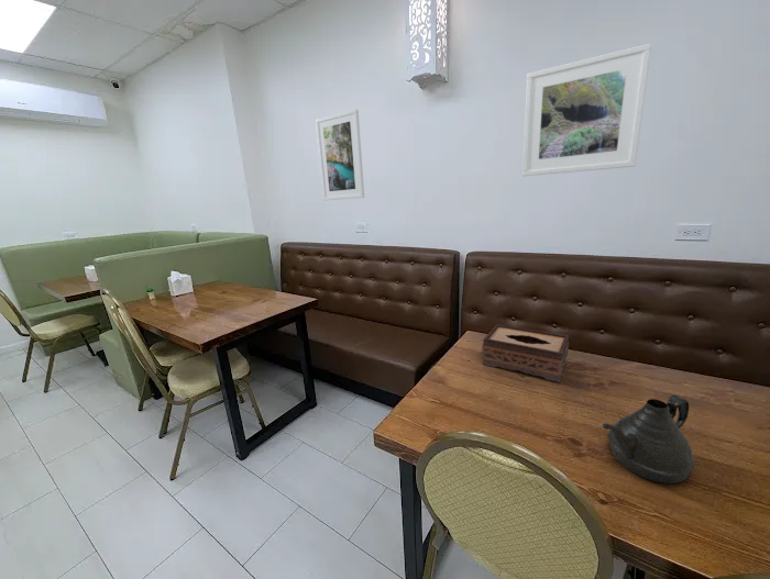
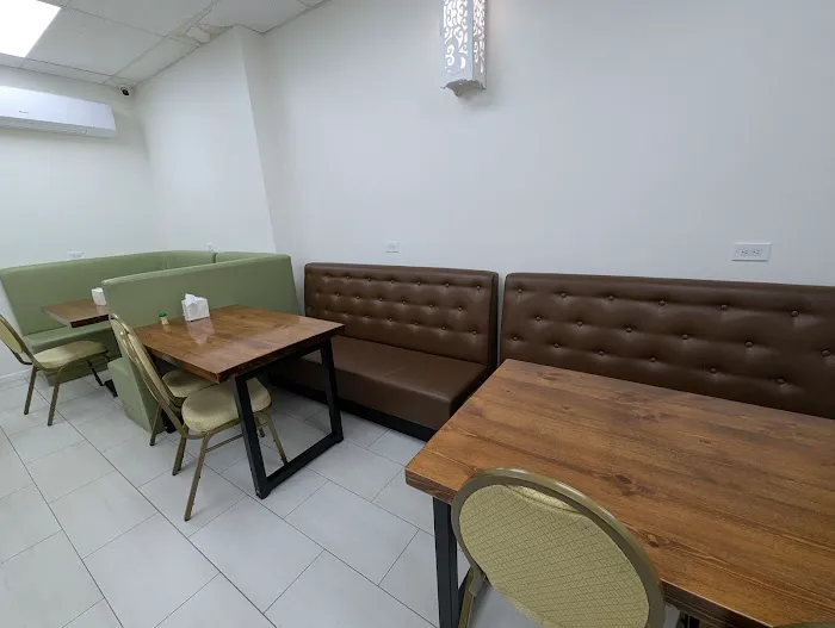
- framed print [315,108,365,201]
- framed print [521,42,652,177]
- teapot [602,394,696,485]
- tissue box [481,323,570,383]
